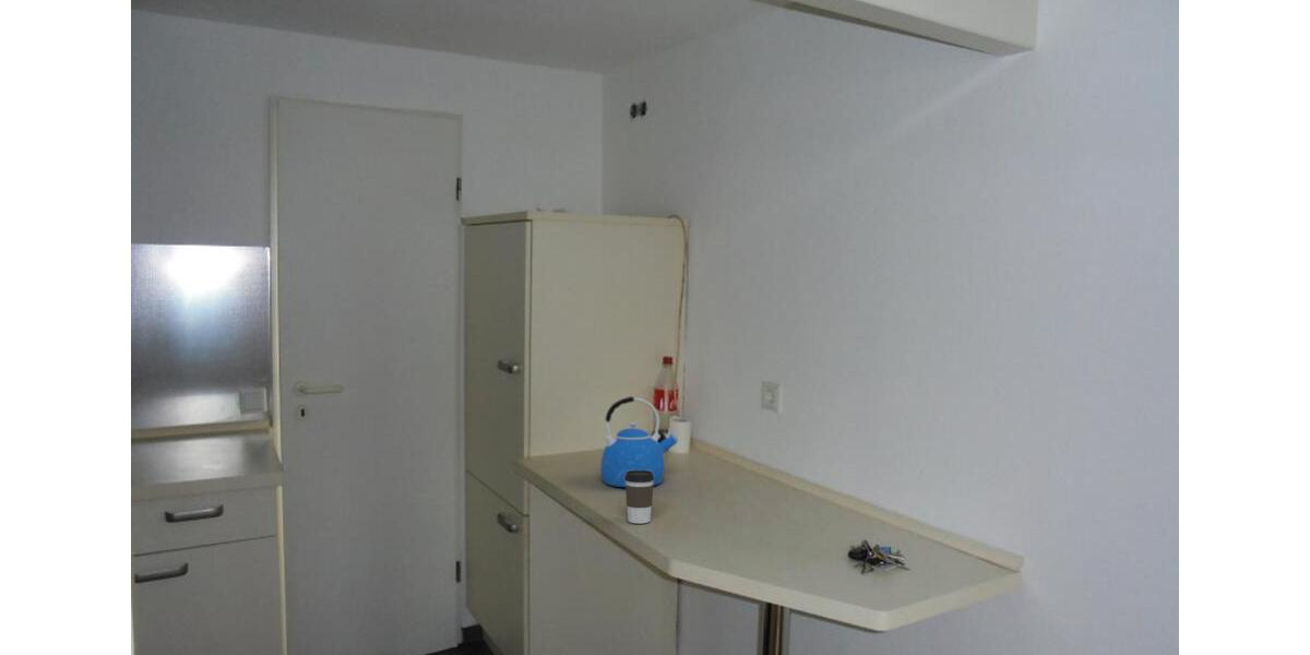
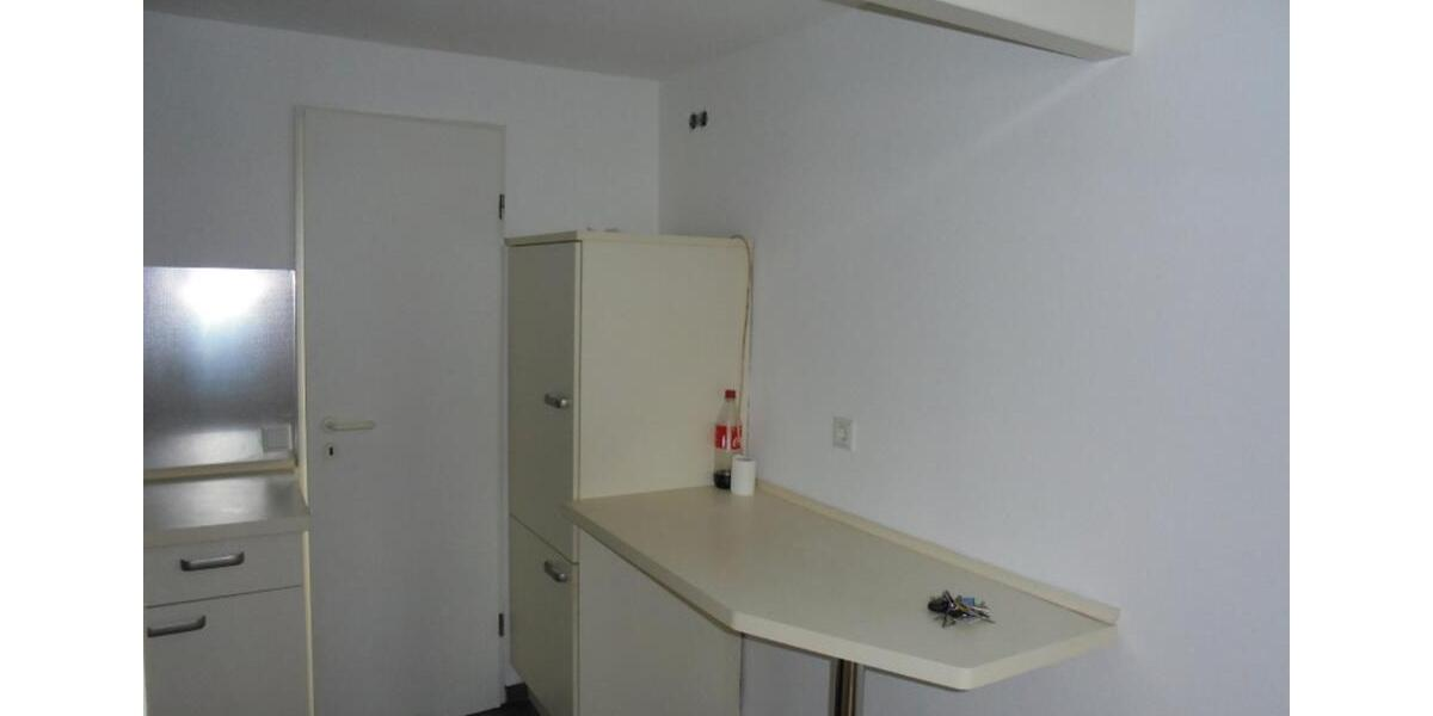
- coffee cup [624,471,654,524]
- kettle [600,395,679,488]
